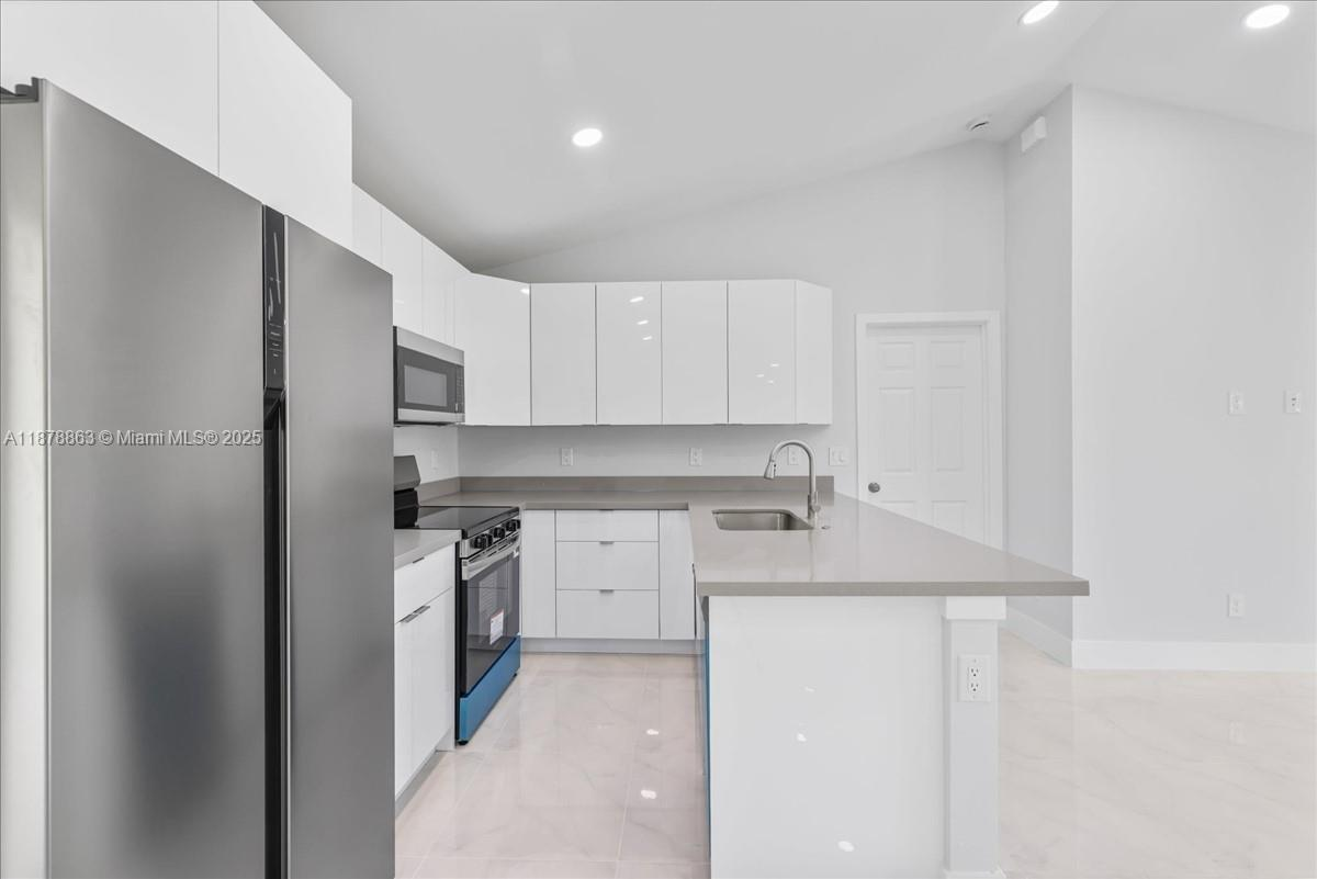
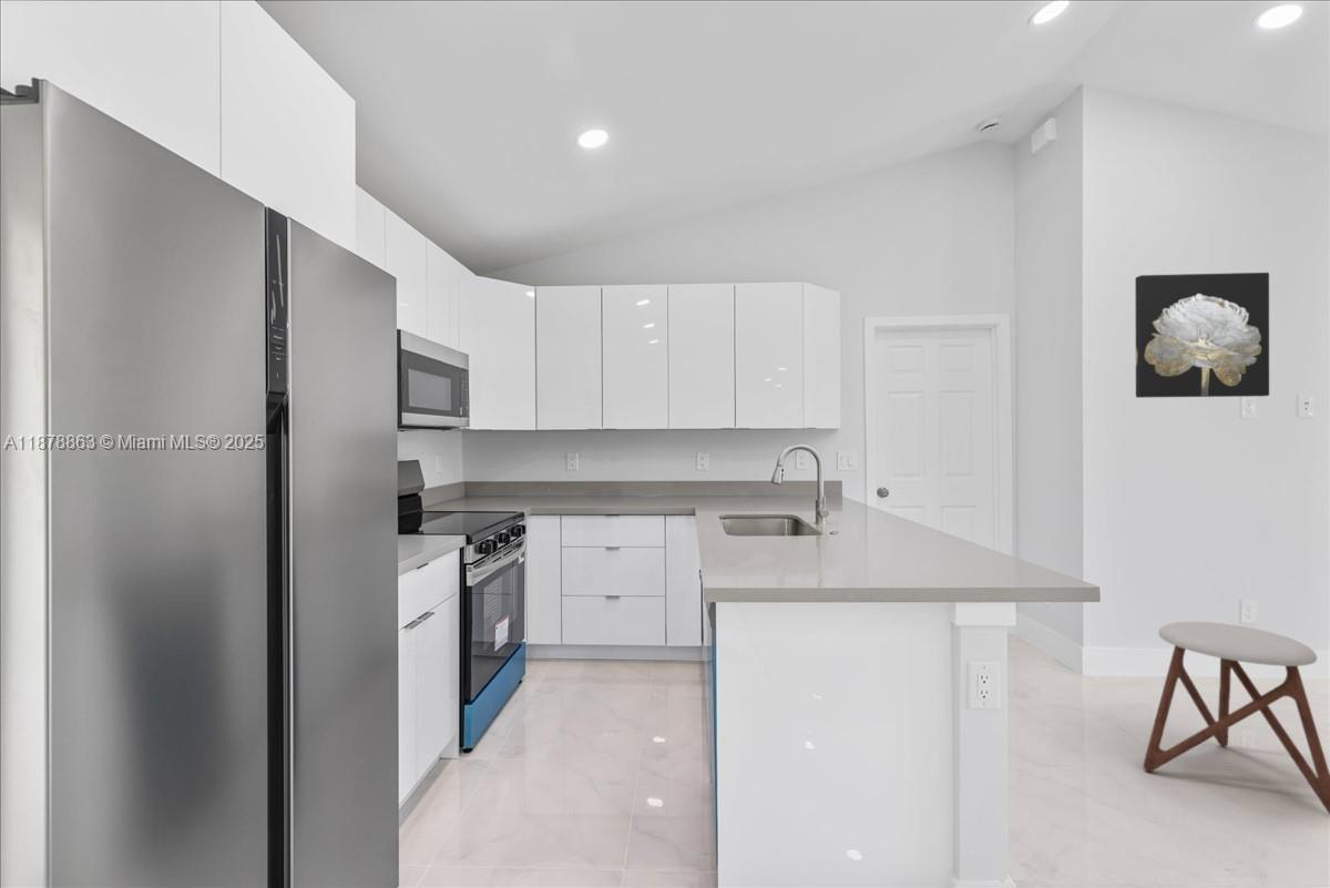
+ stool [1142,621,1330,816]
+ wall art [1134,272,1270,399]
